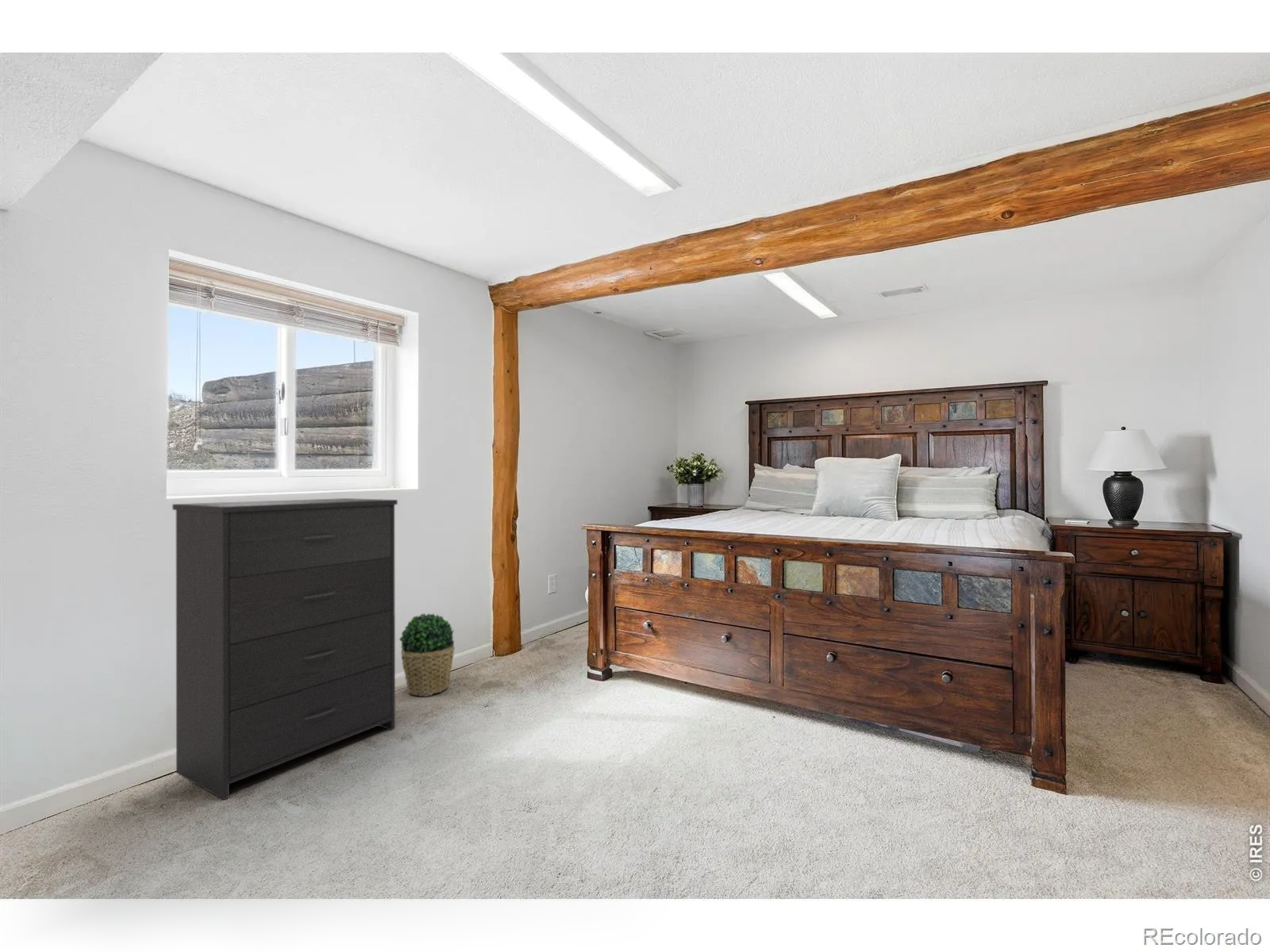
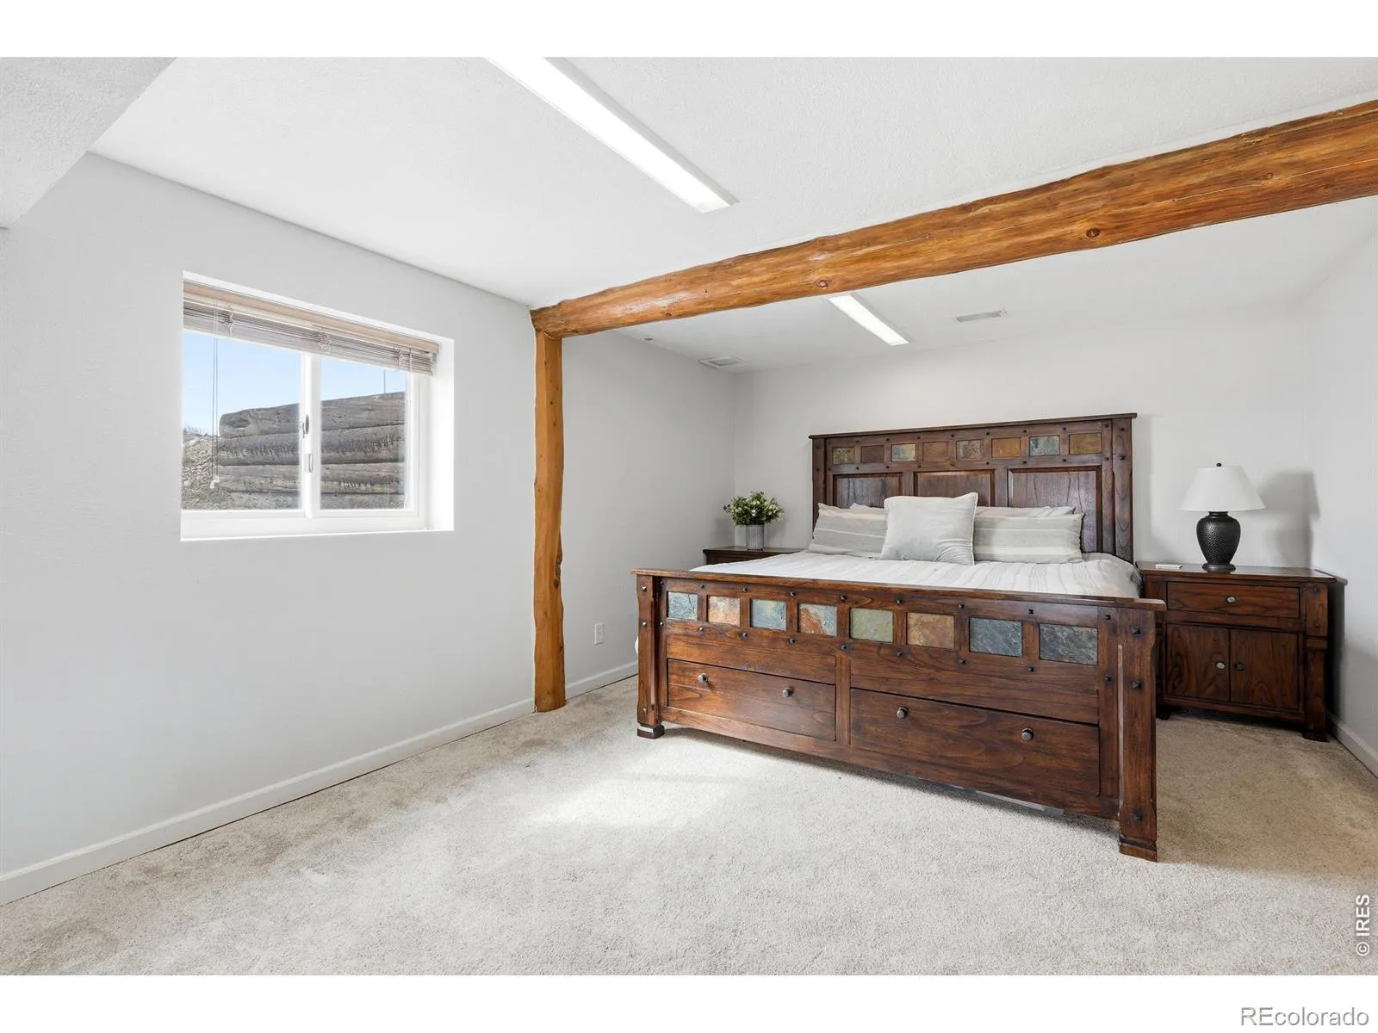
- potted plant [398,612,456,697]
- dresser [171,497,398,800]
